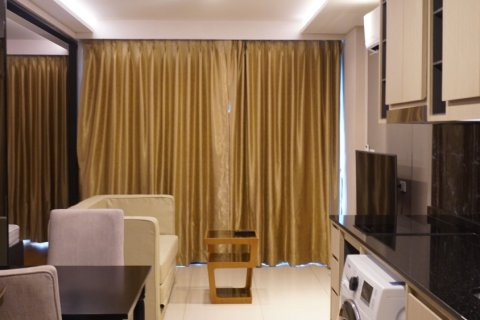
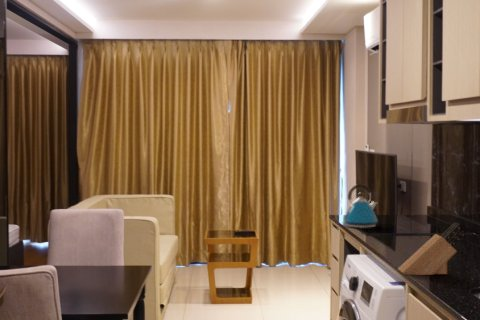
+ knife block [397,222,466,276]
+ kettle [341,183,378,229]
